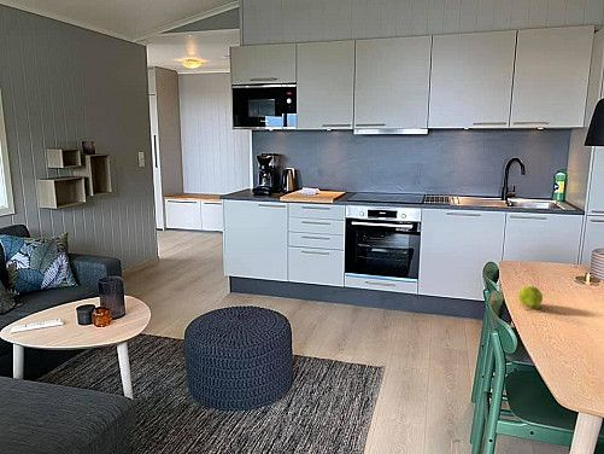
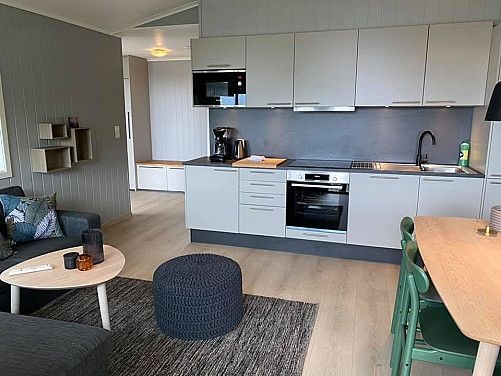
- fruit [517,285,544,312]
